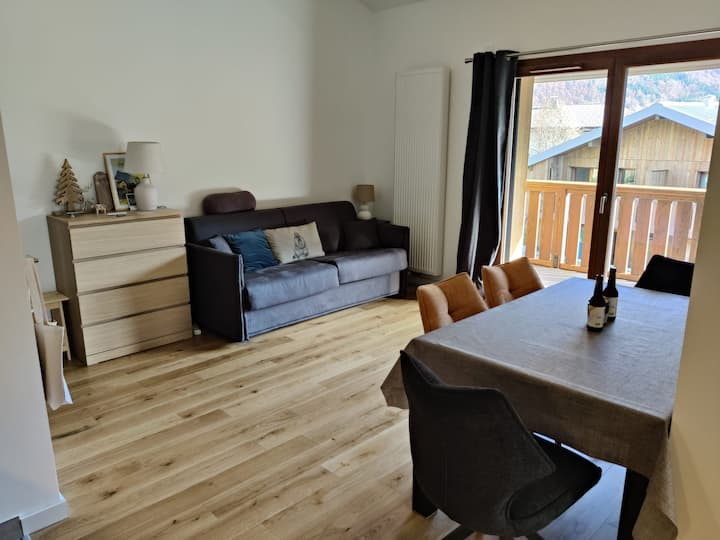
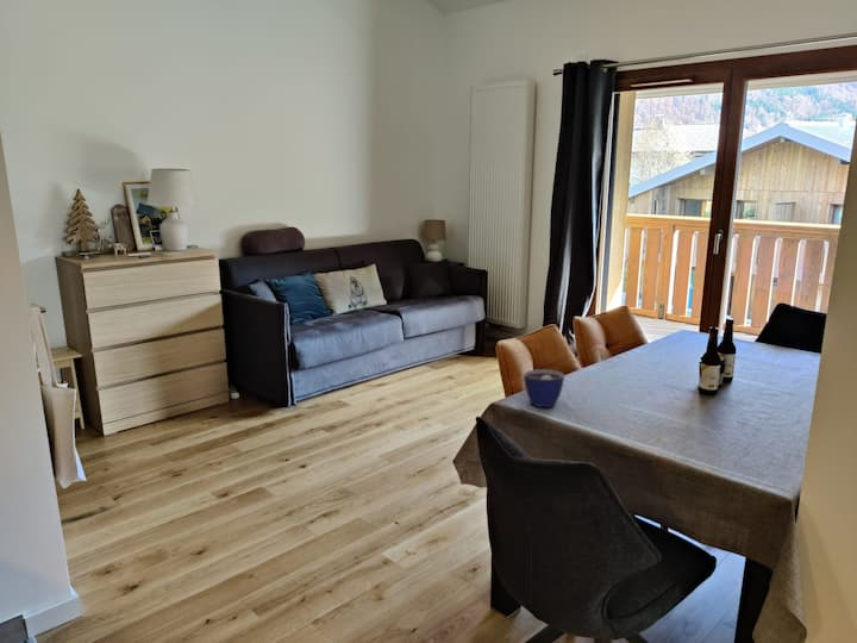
+ cup [523,368,565,408]
